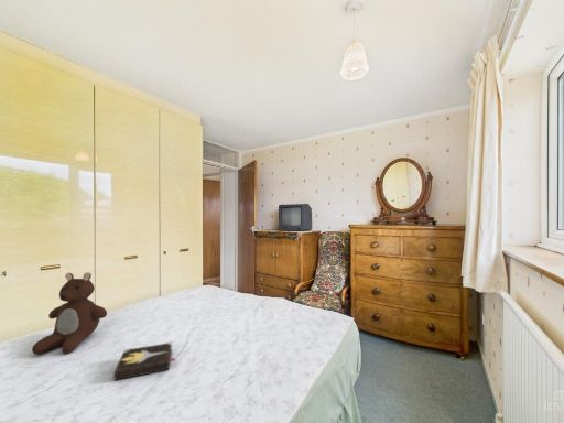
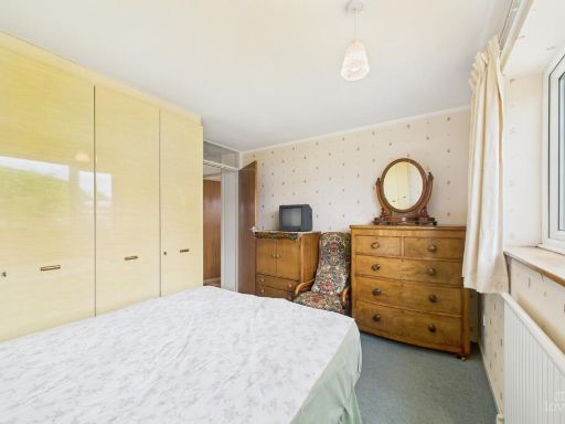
- hardback book [113,341,177,381]
- teddy bear [31,272,108,355]
